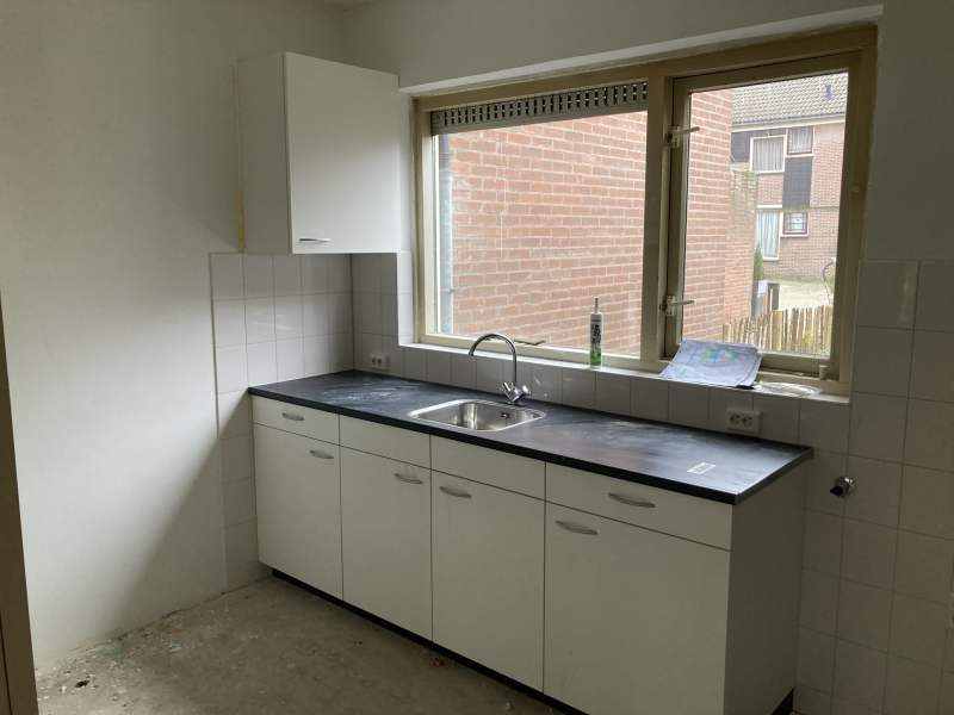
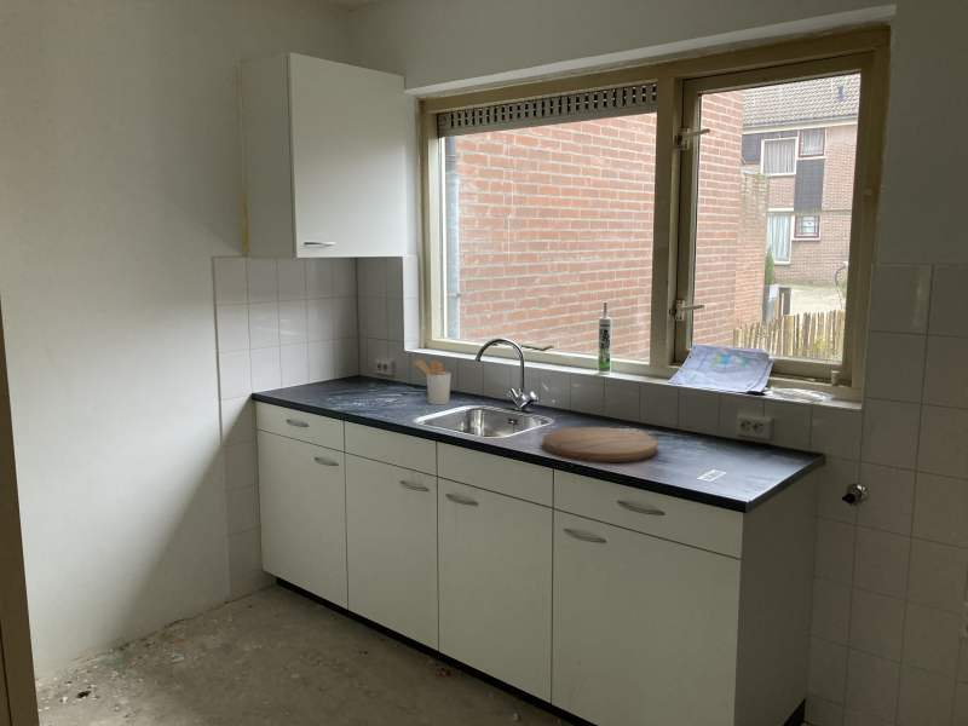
+ cutting board [542,426,658,463]
+ utensil holder [413,358,451,407]
